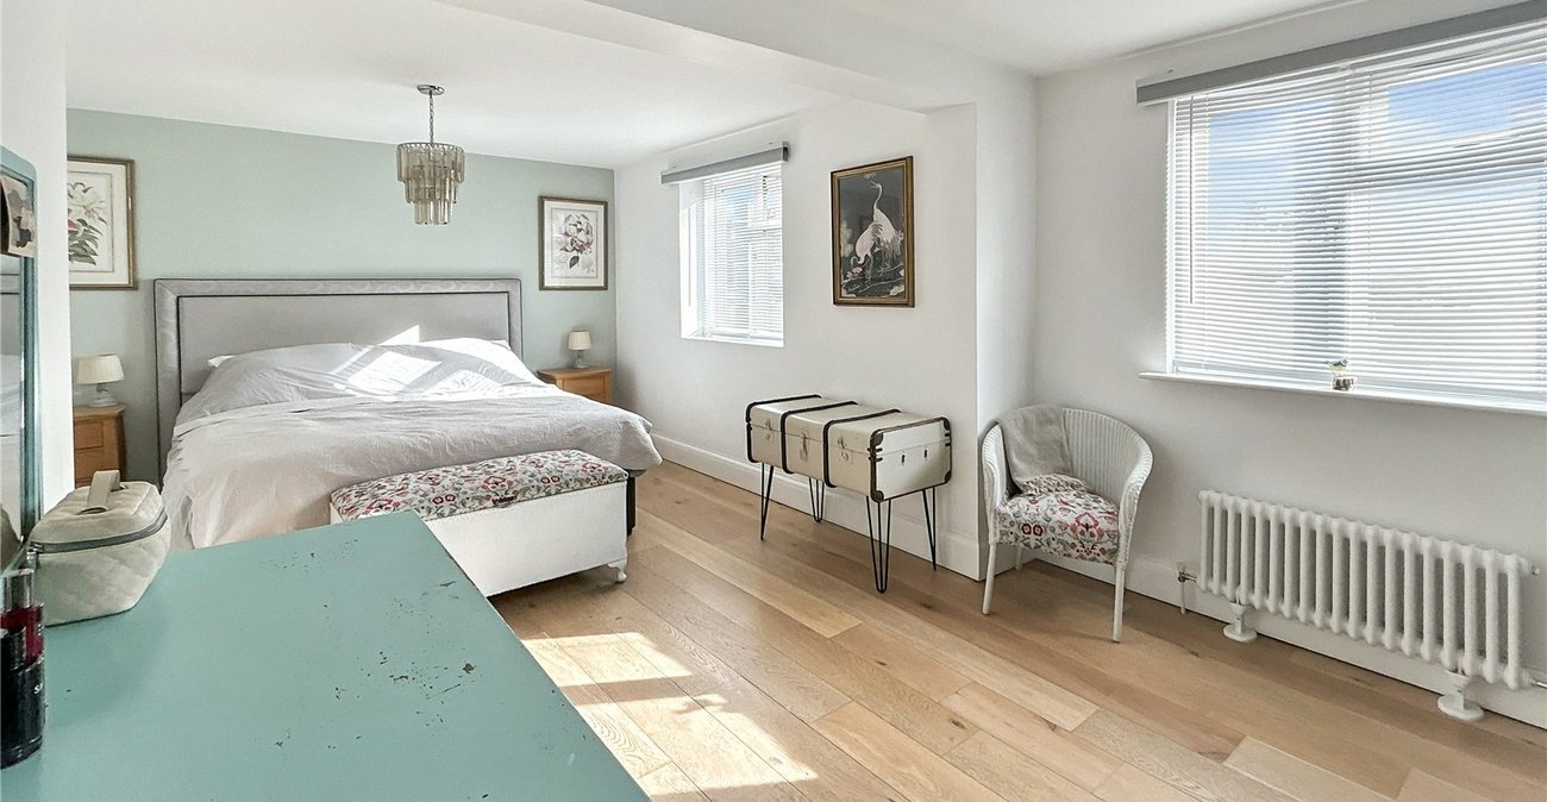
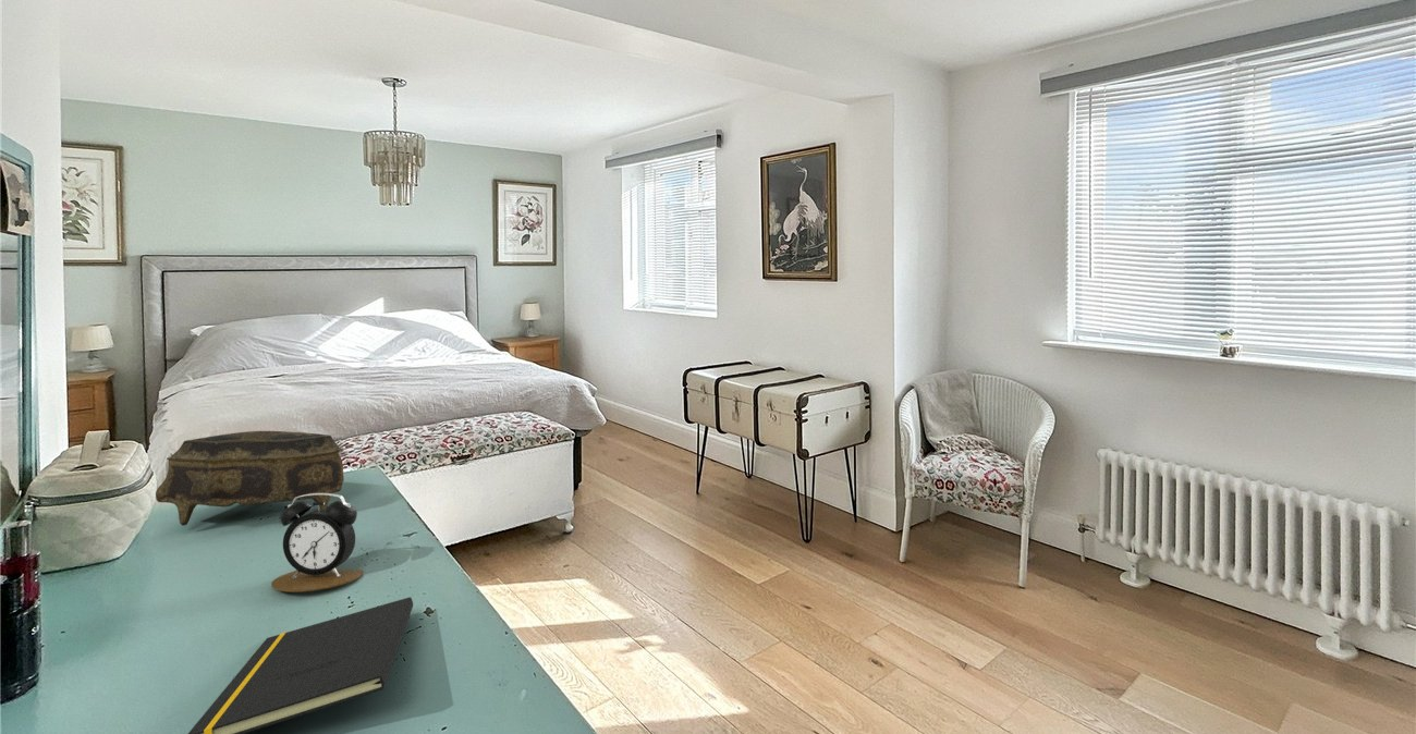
+ jewelry box [155,430,345,527]
+ alarm clock [270,493,364,592]
+ notepad [187,597,414,734]
